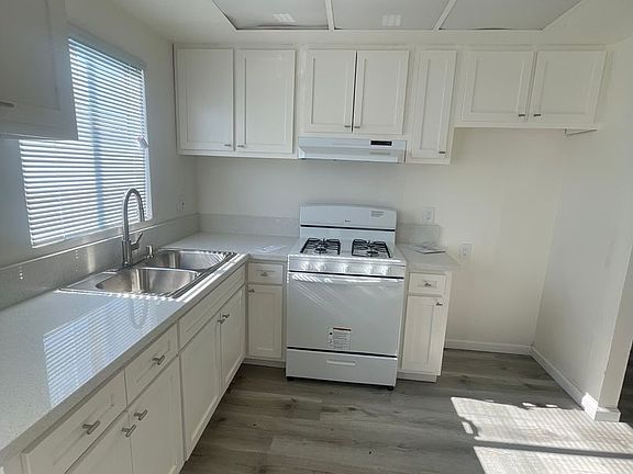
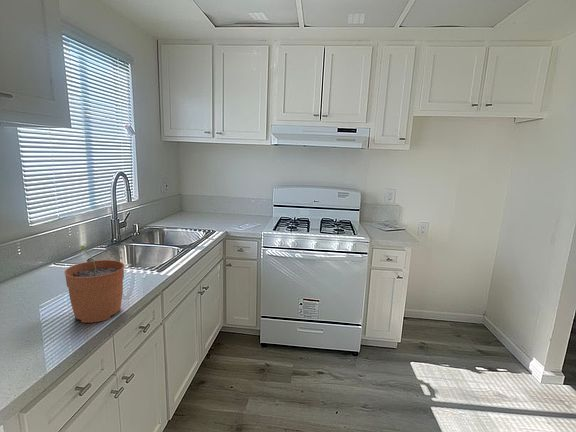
+ plant pot [63,245,126,324]
